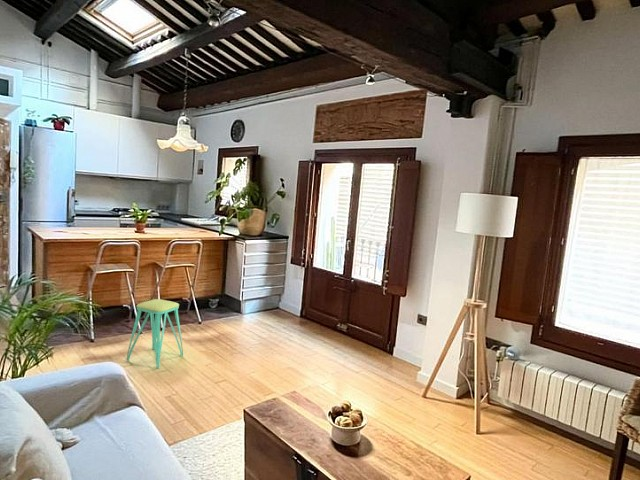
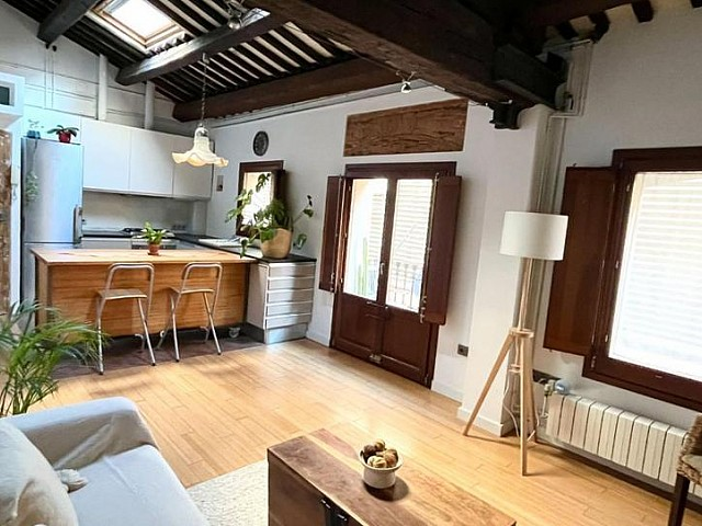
- stool [126,298,184,369]
